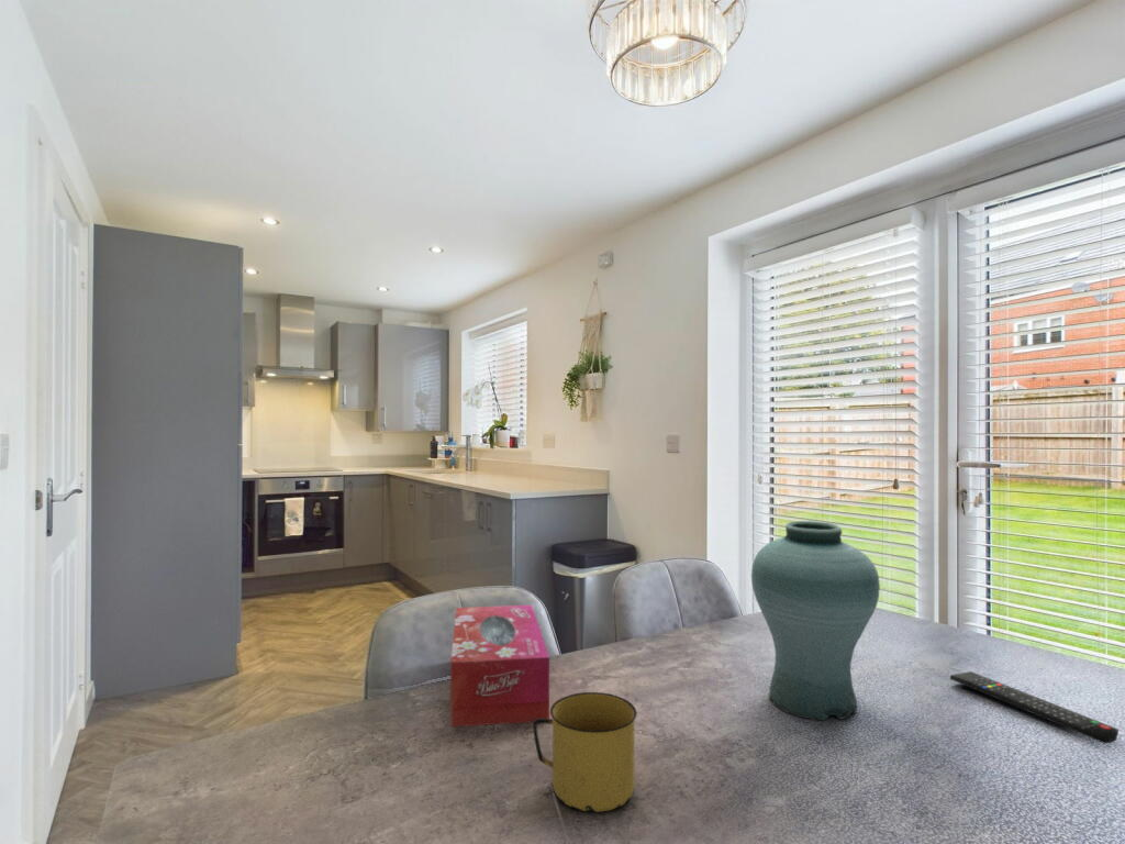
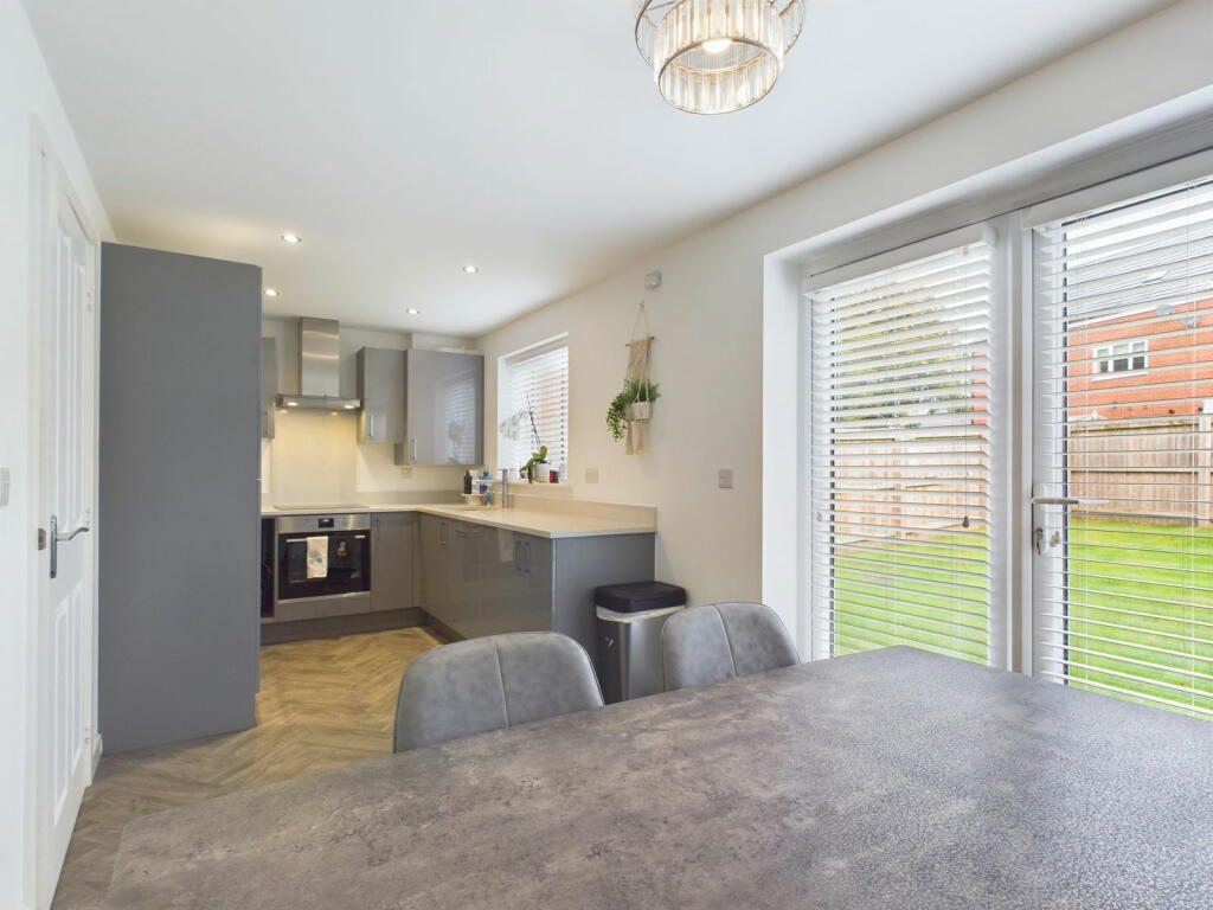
- vase [750,520,881,722]
- remote control [949,670,1120,744]
- mug [532,691,637,813]
- tissue box [449,603,550,728]
